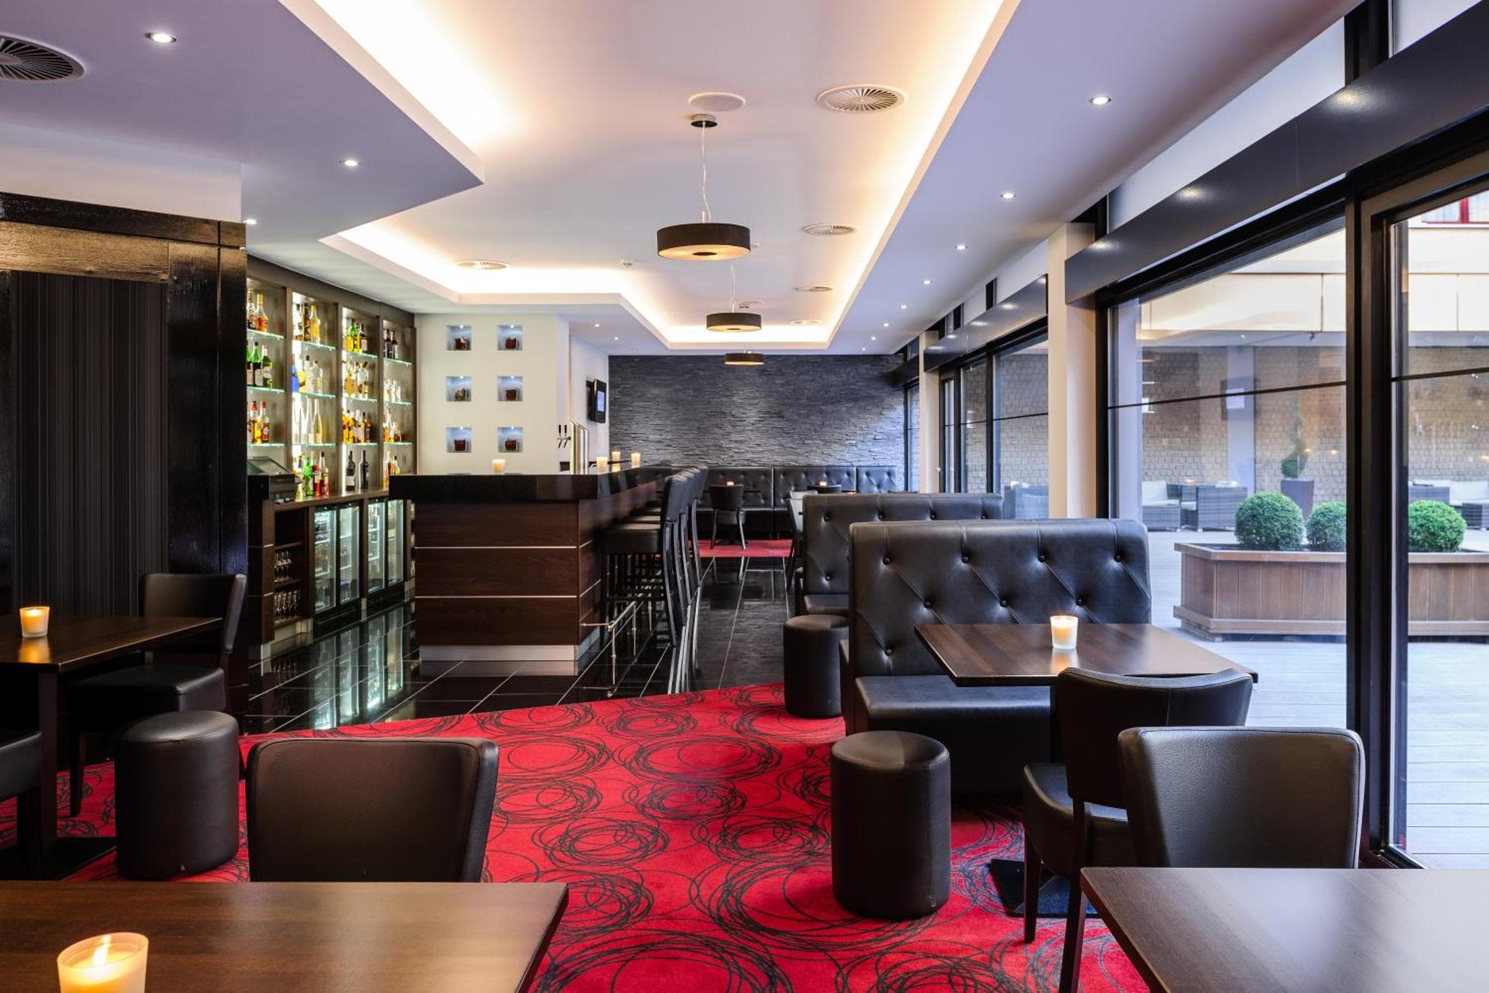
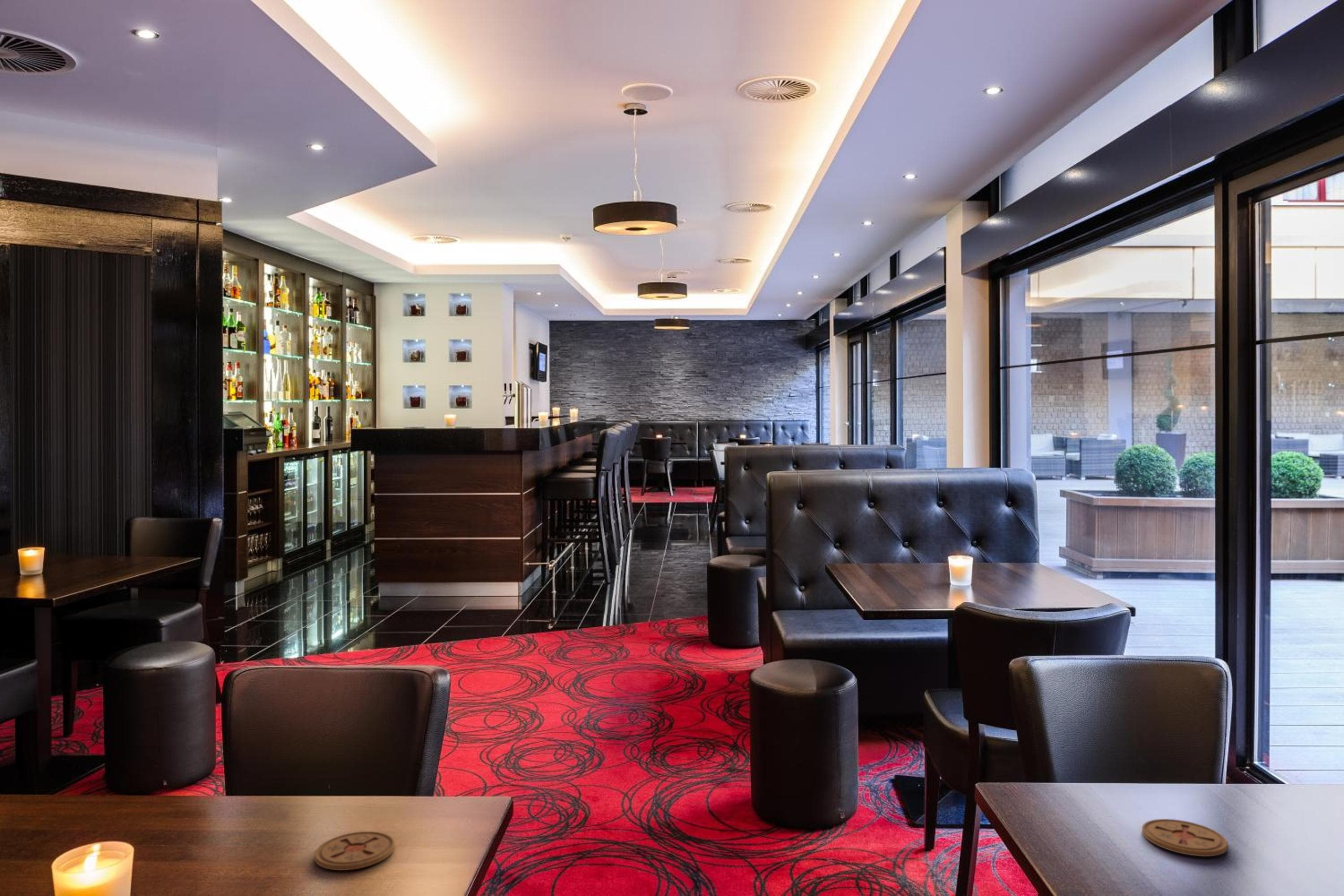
+ coaster [314,831,395,871]
+ coaster [1141,818,1228,857]
